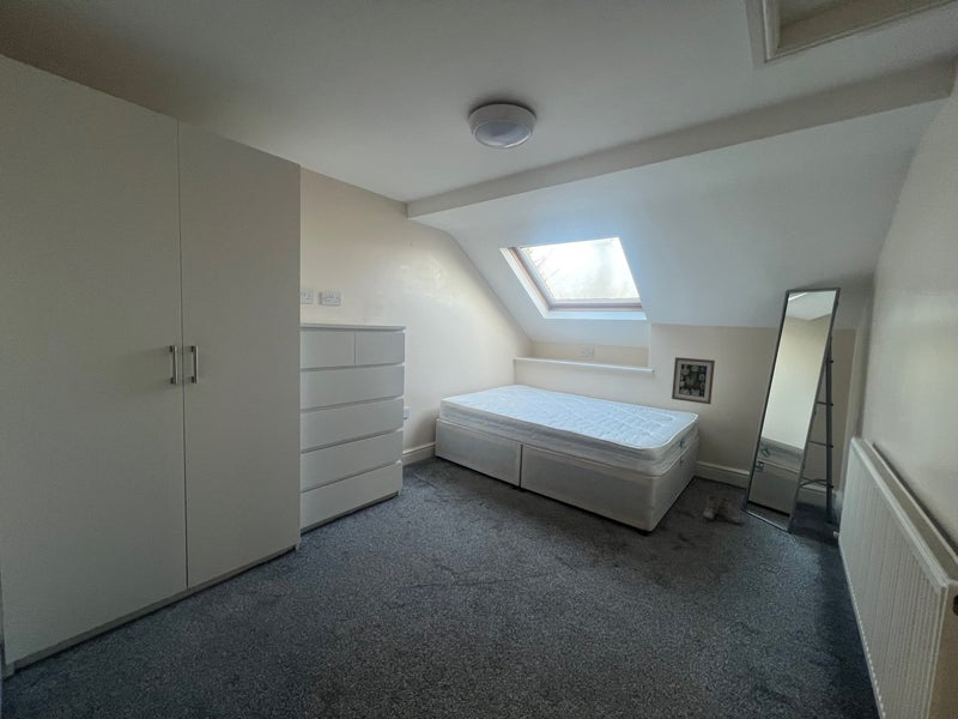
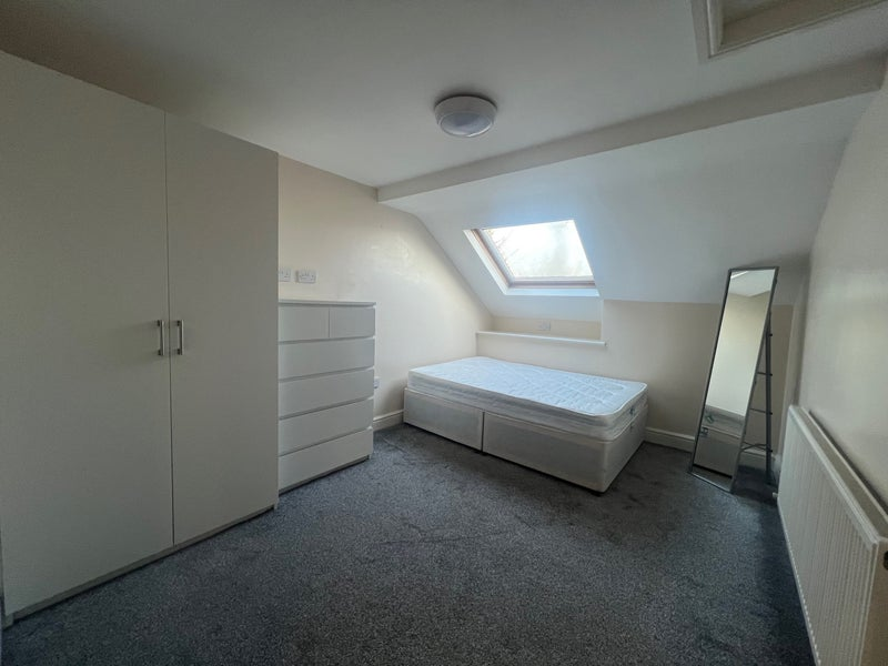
- boots [702,494,741,525]
- wall art [671,356,716,405]
